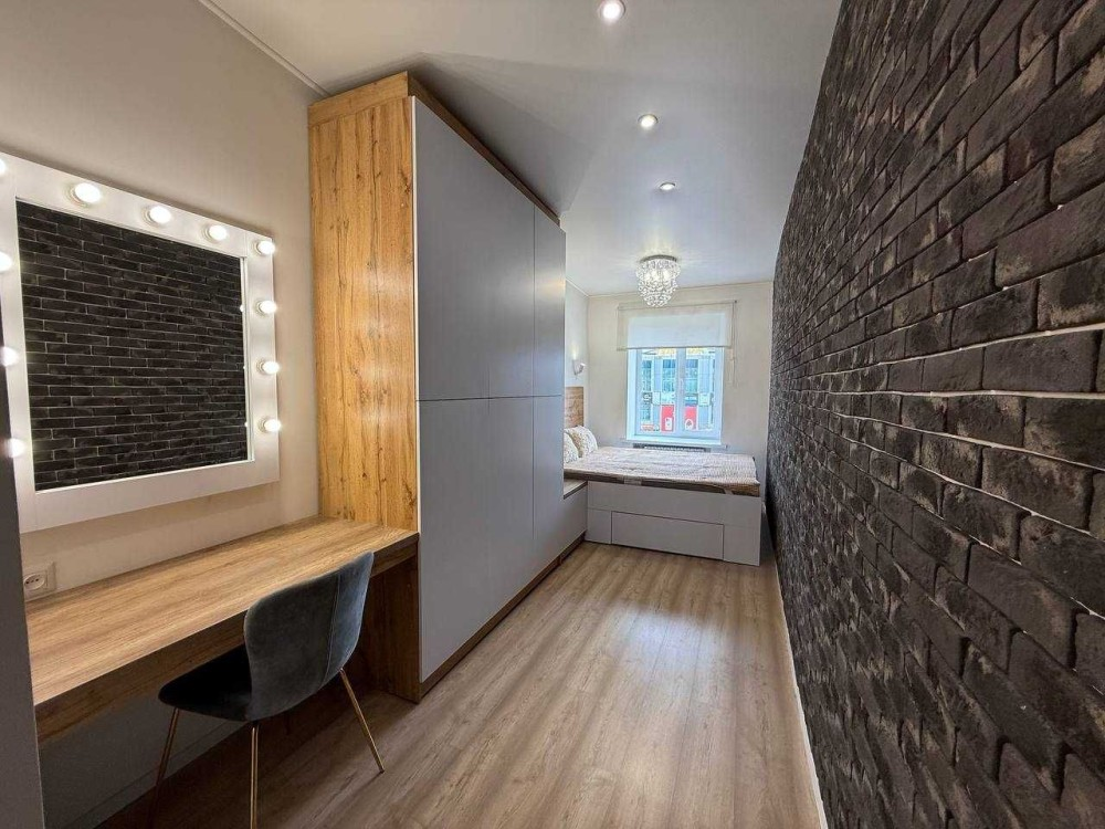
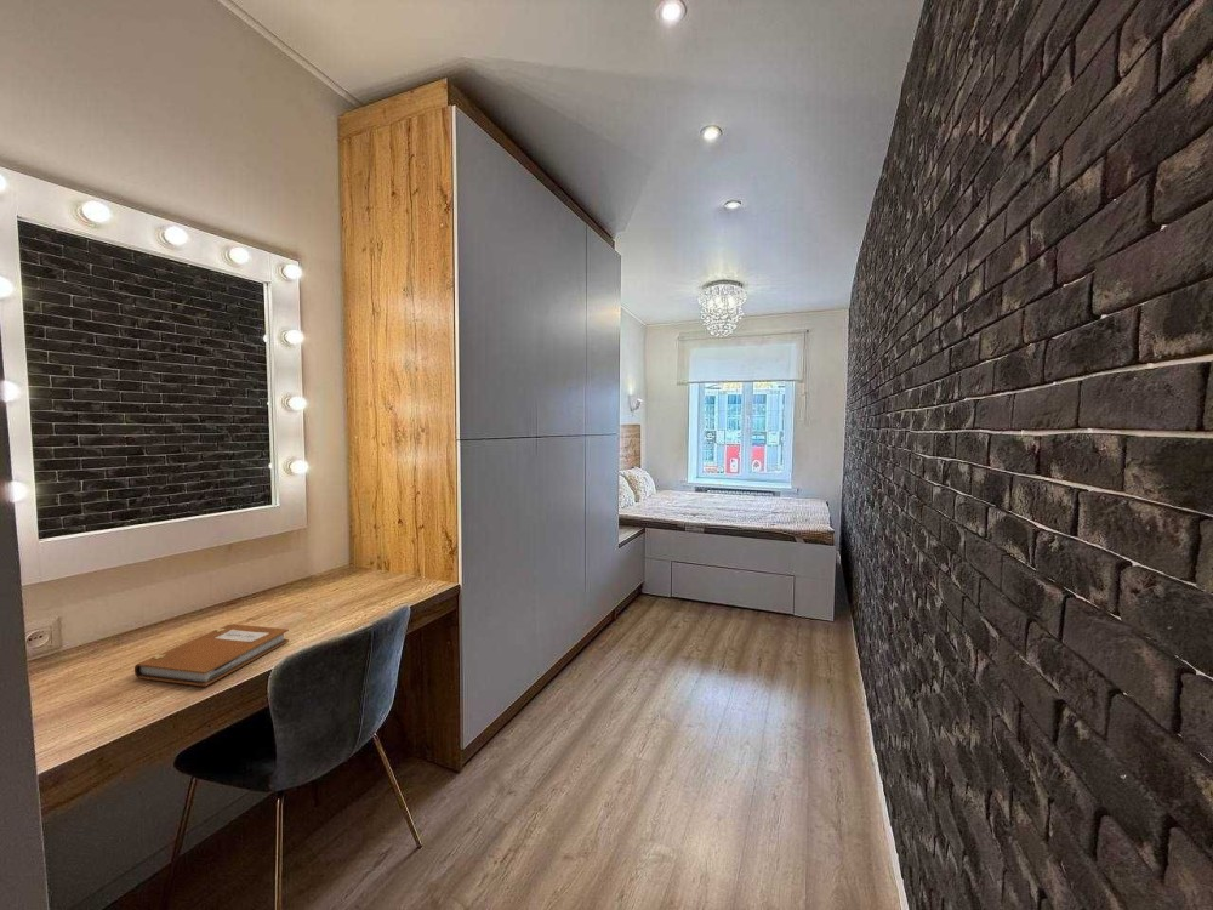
+ notebook [133,622,290,688]
